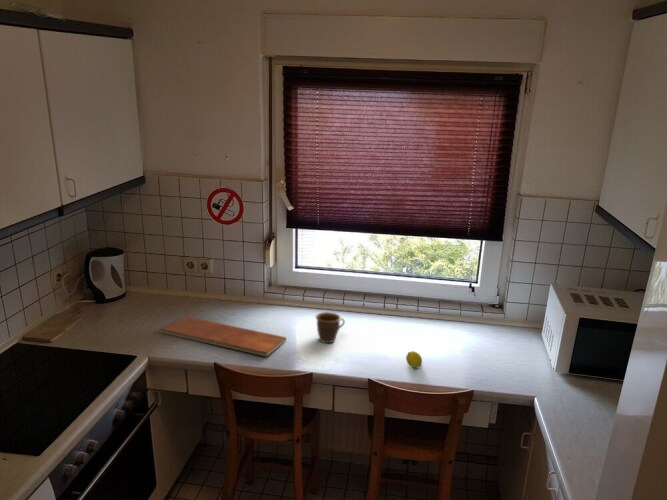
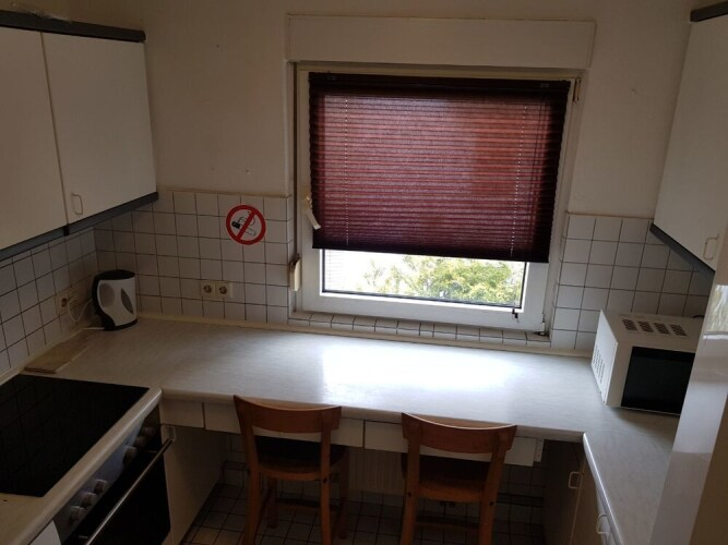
- mug [315,311,346,344]
- chopping board [160,315,288,357]
- fruit [405,350,423,369]
